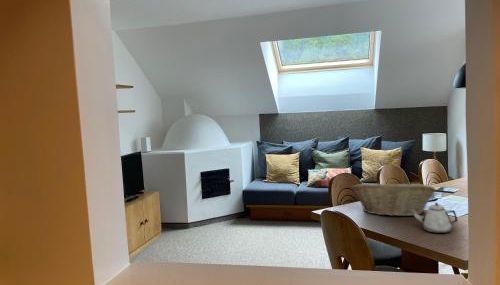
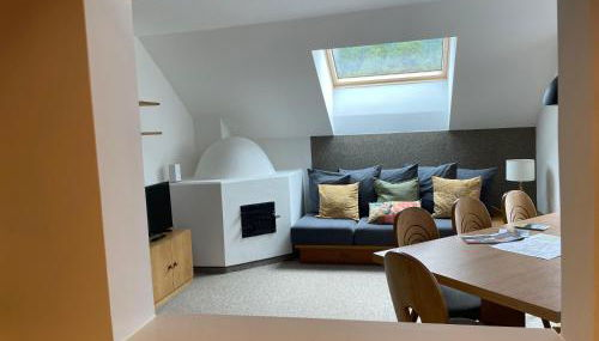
- teapot [412,202,459,234]
- fruit basket [350,183,437,217]
